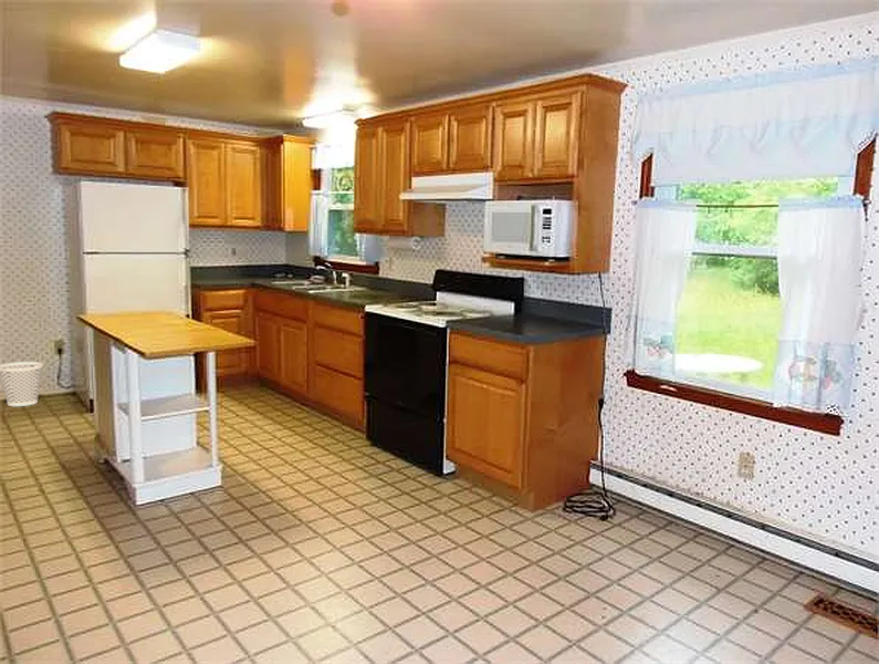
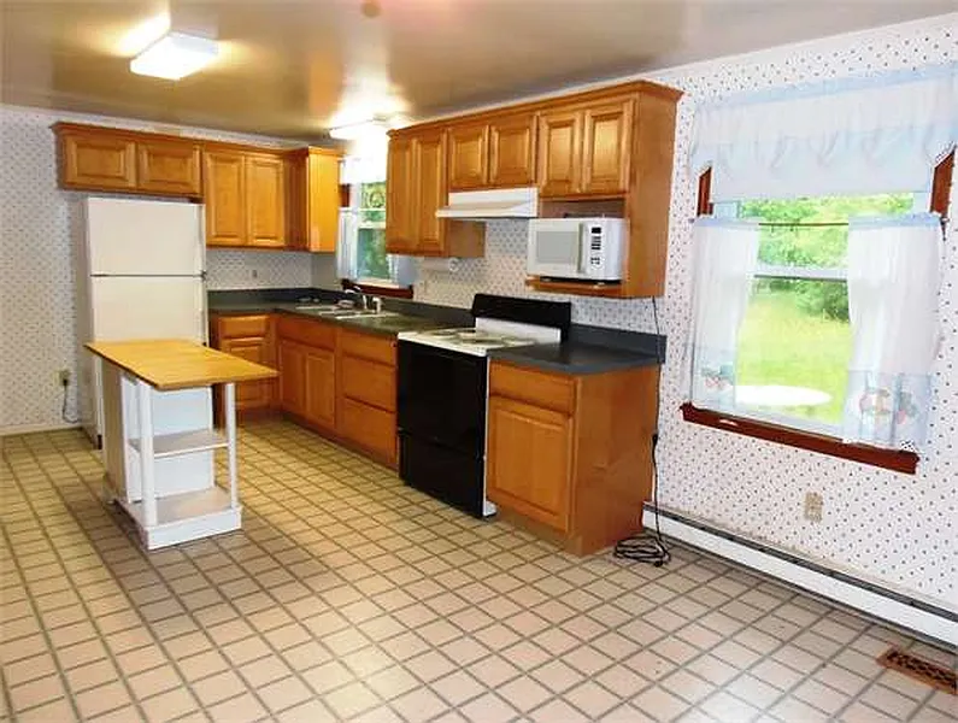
- wastebasket [0,361,44,407]
